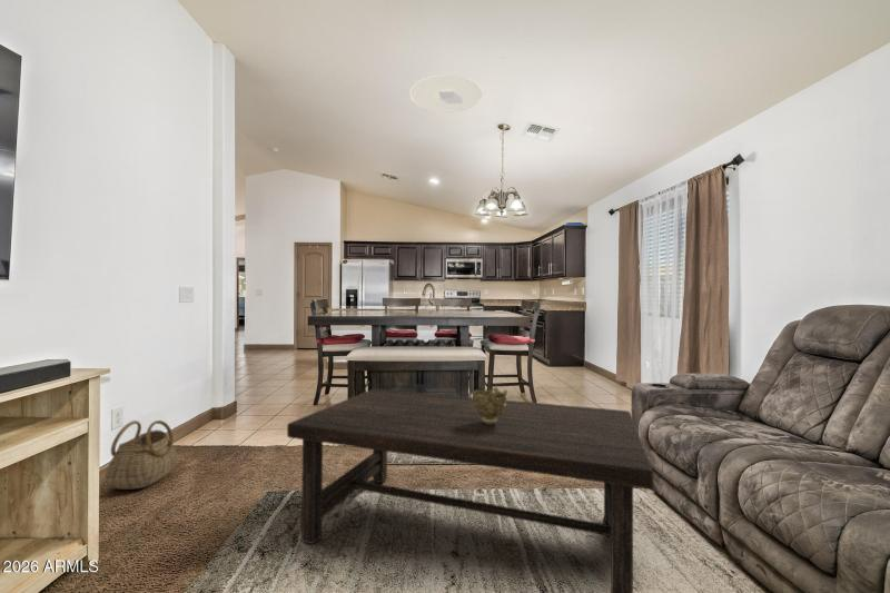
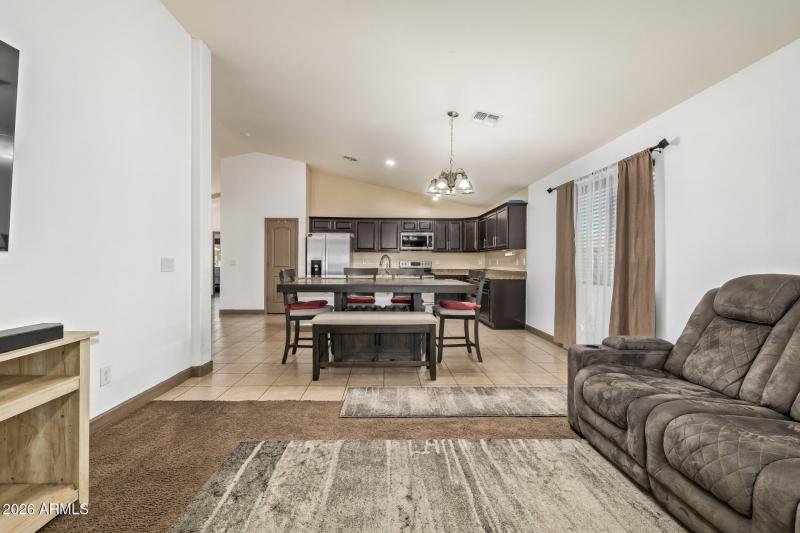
- basket [103,419,178,491]
- decorative bowl [472,386,508,425]
- coffee table [286,387,654,593]
- ceiling light [408,73,484,113]
